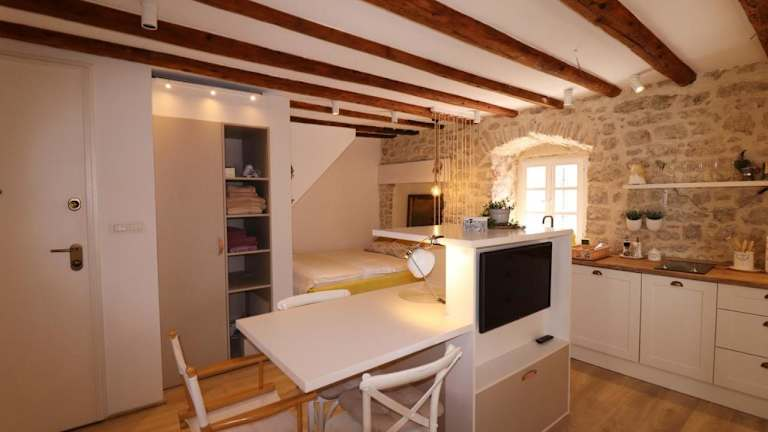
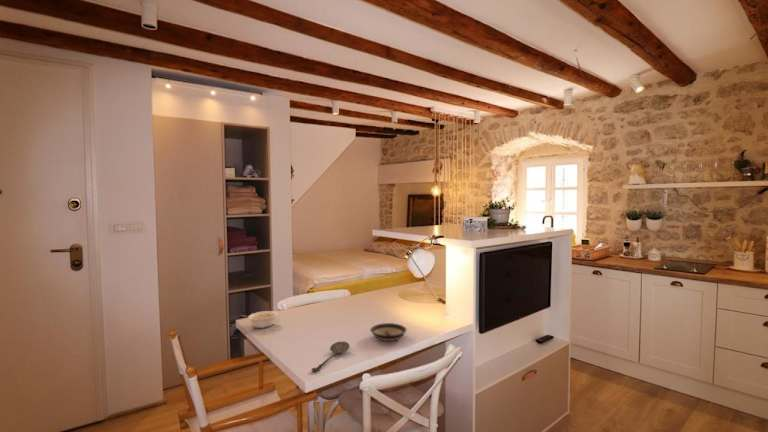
+ legume [241,310,279,329]
+ spoon [310,340,350,373]
+ saucer [369,322,408,342]
